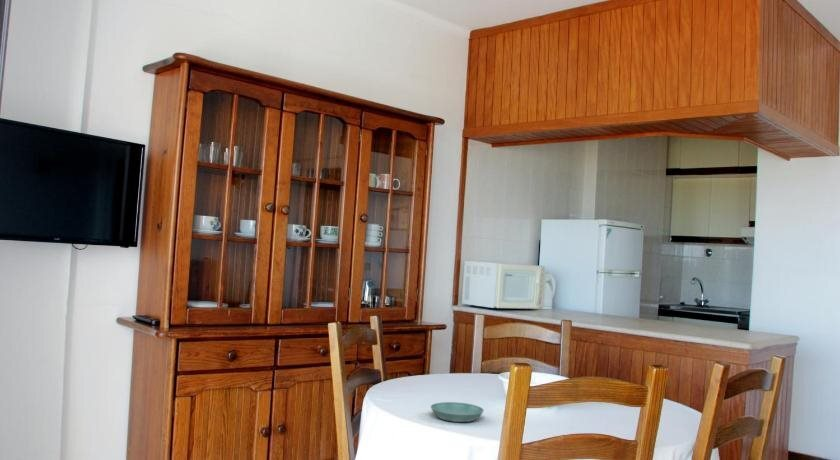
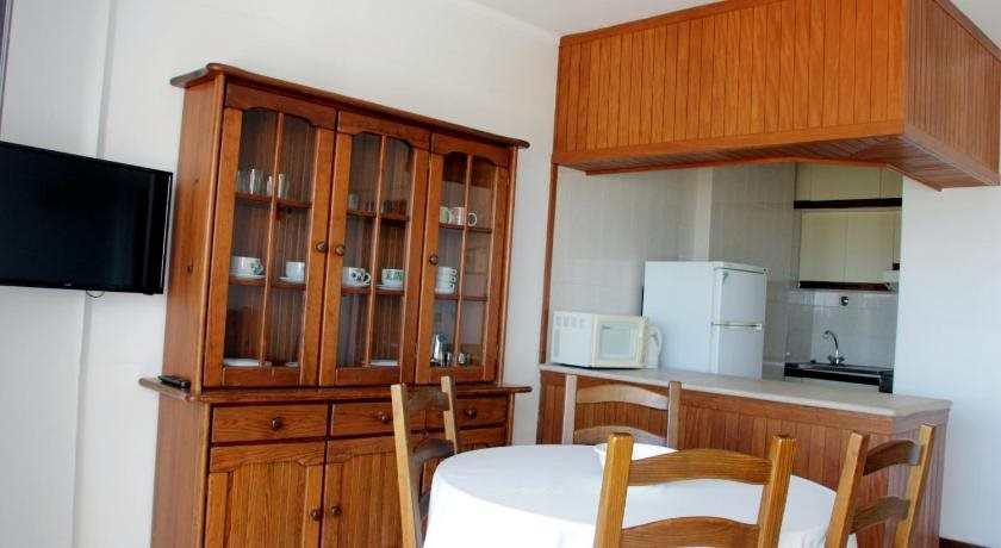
- saucer [430,401,485,423]
